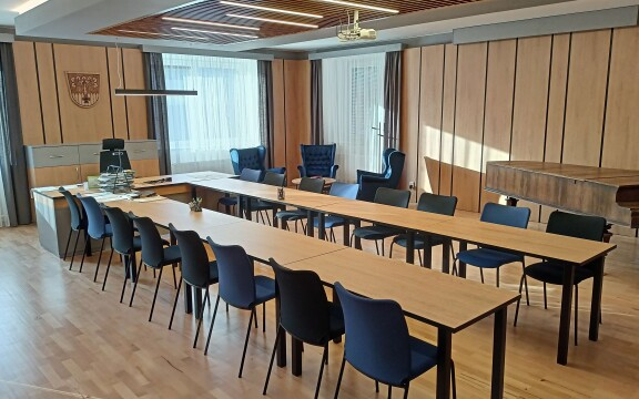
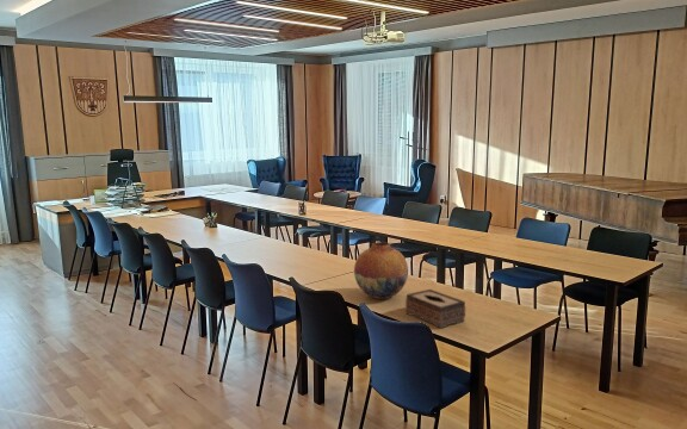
+ tissue box [404,288,466,329]
+ vase [353,241,409,300]
